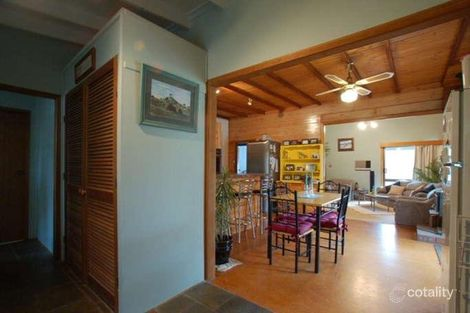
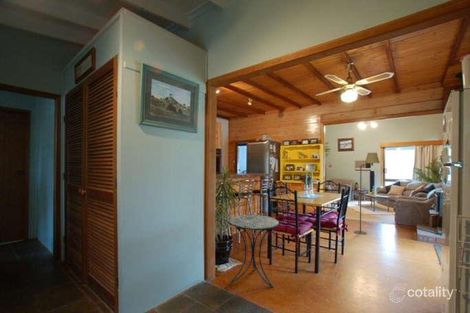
+ floor lamp [353,152,381,236]
+ side table [228,213,280,289]
